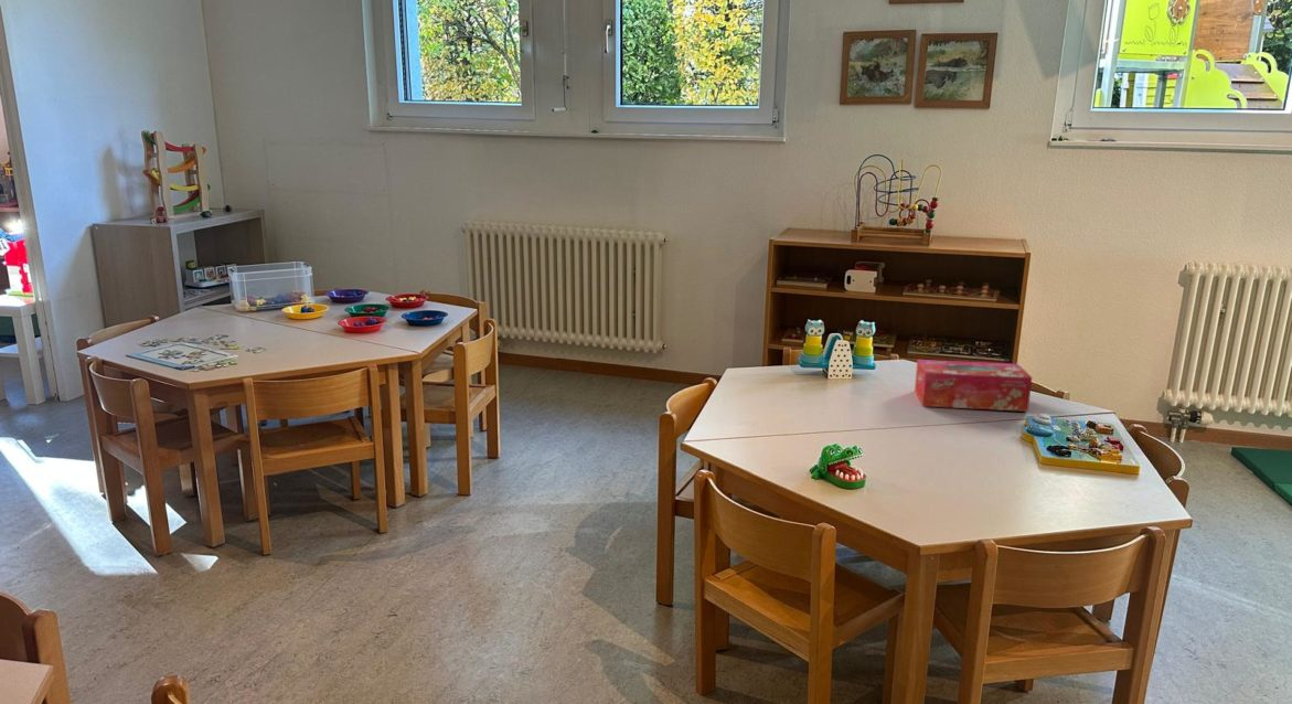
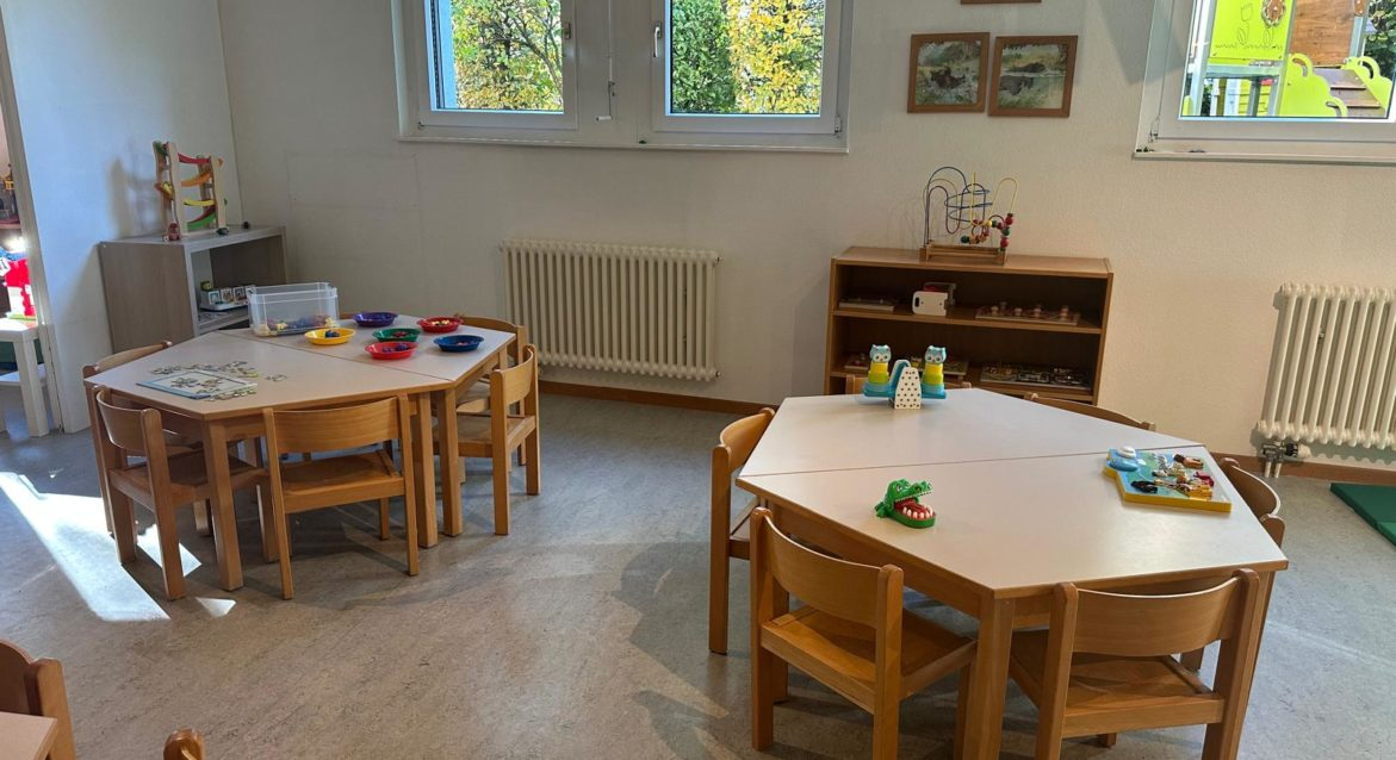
- tissue box [914,359,1033,413]
